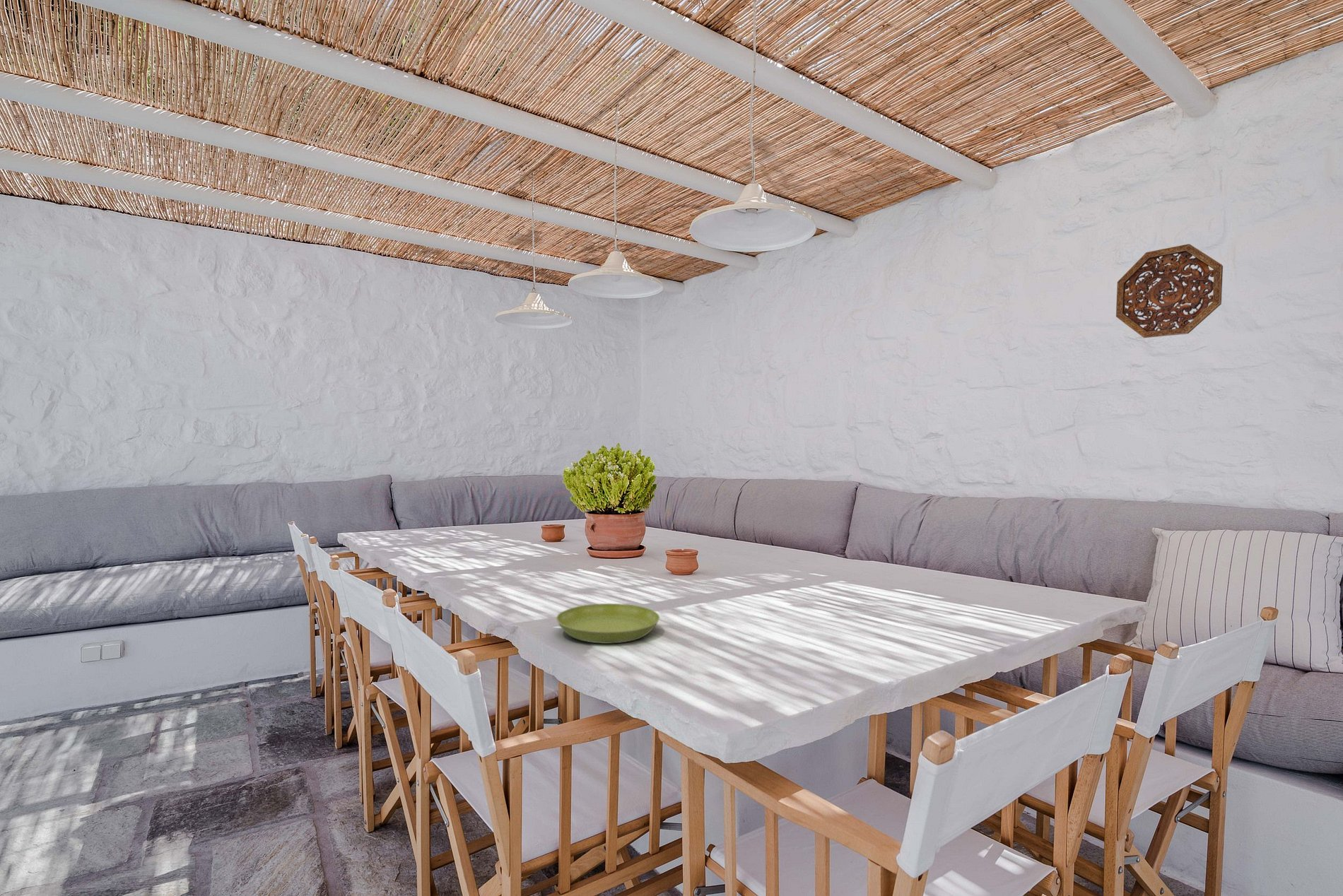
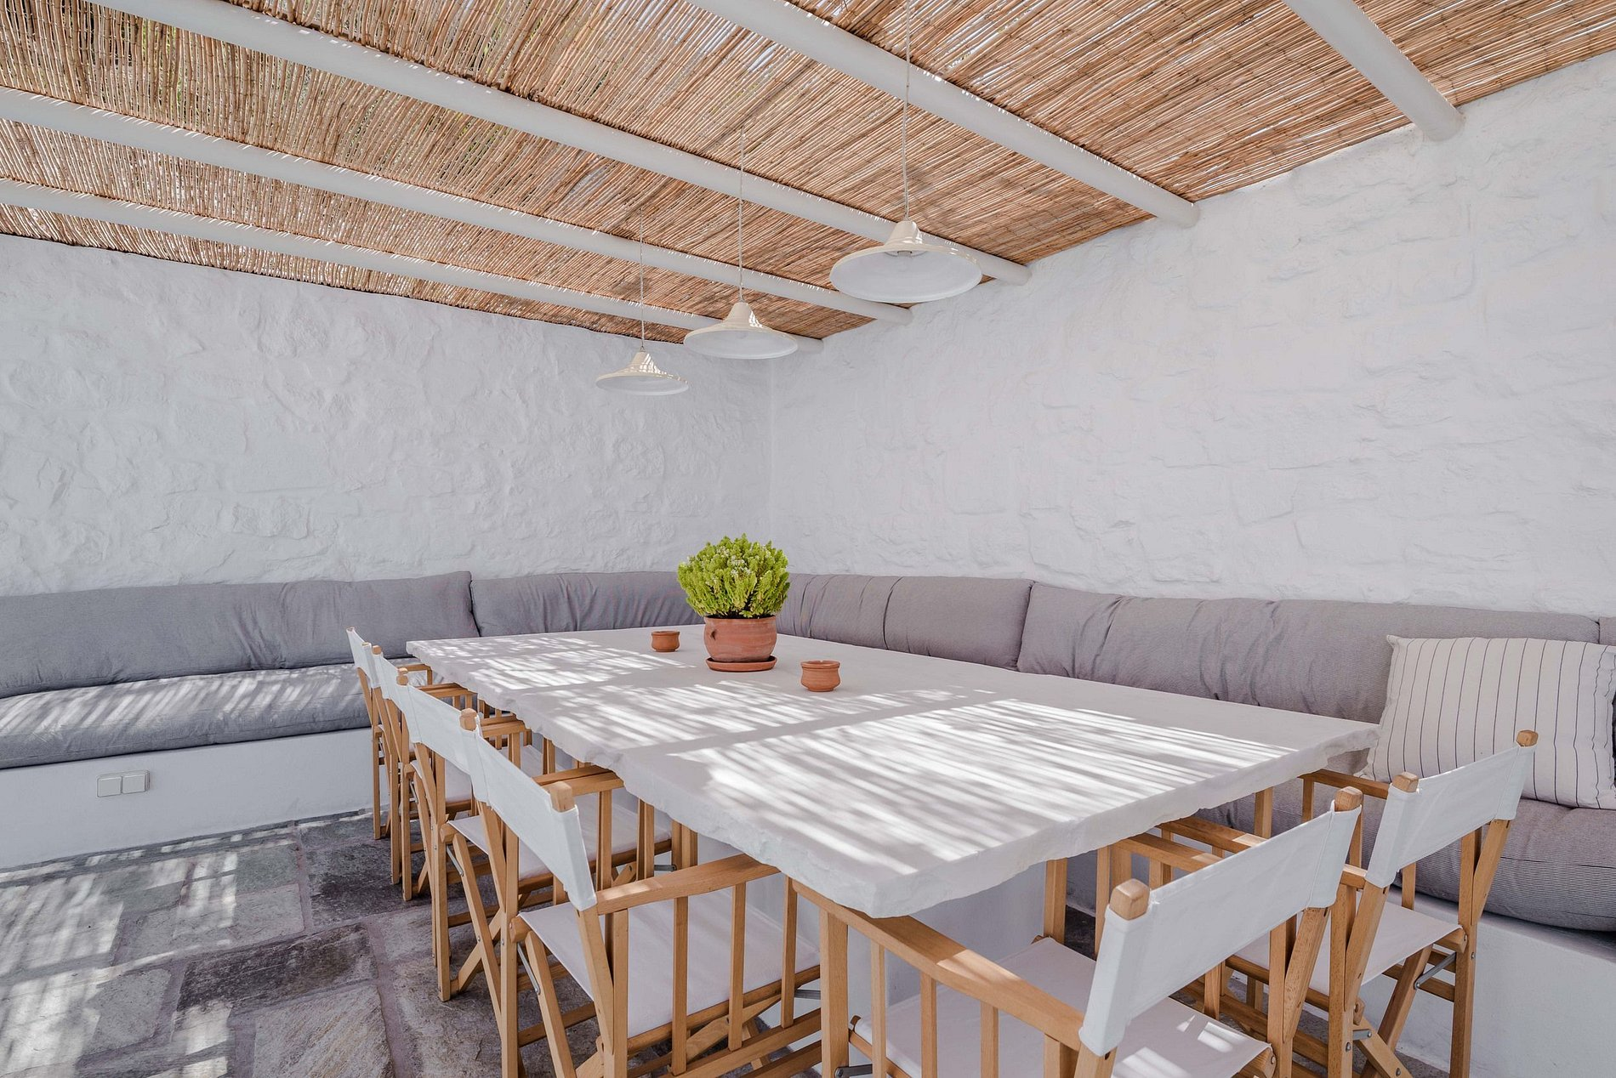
- decorative platter [1115,243,1224,338]
- saucer [556,603,660,644]
